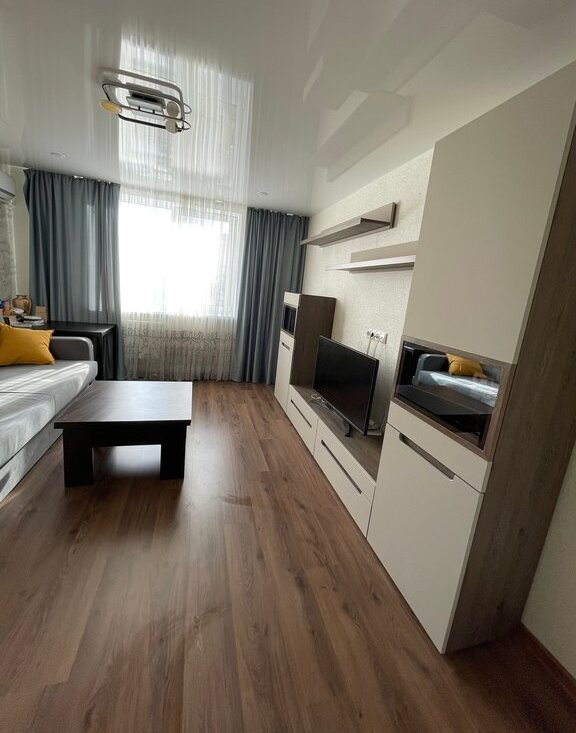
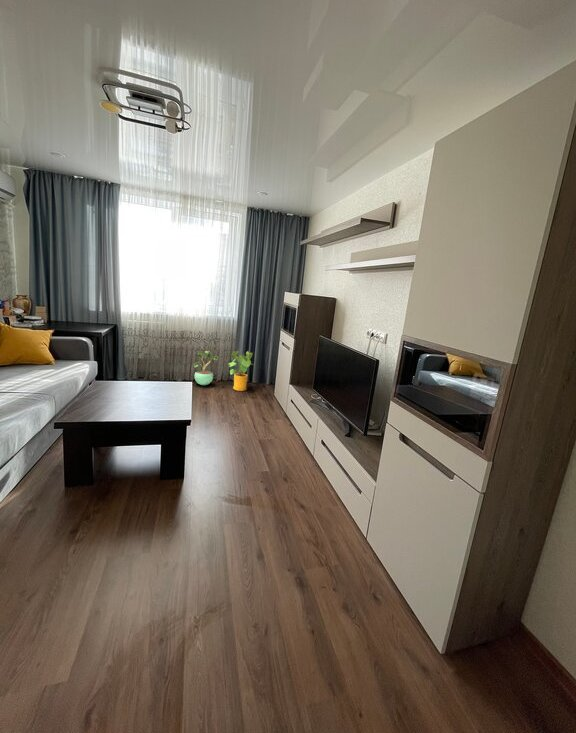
+ house plant [227,350,254,392]
+ potted plant [192,349,219,386]
